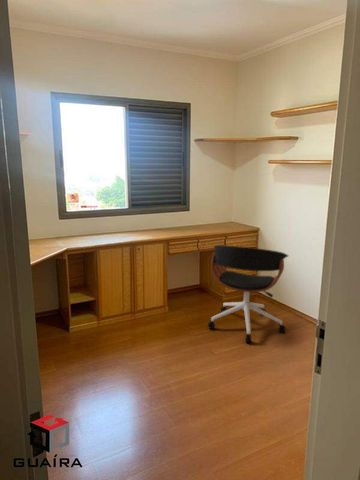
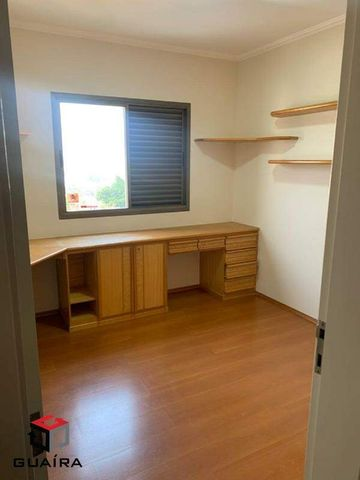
- office chair [206,244,289,344]
